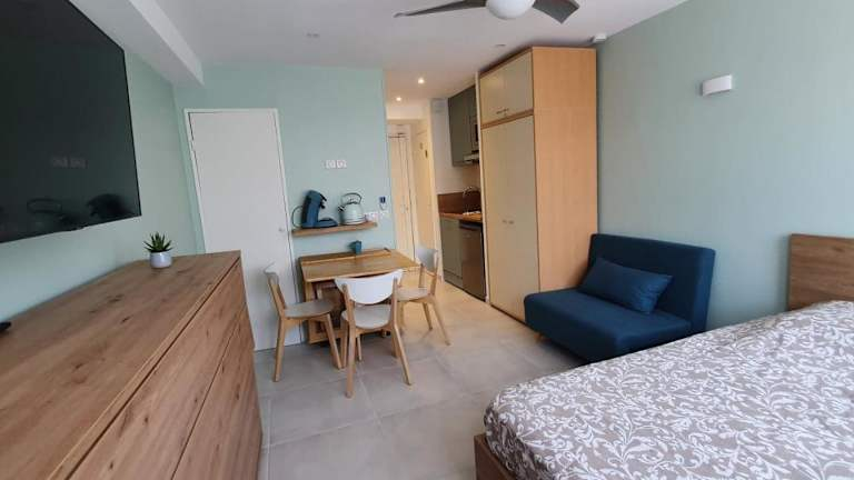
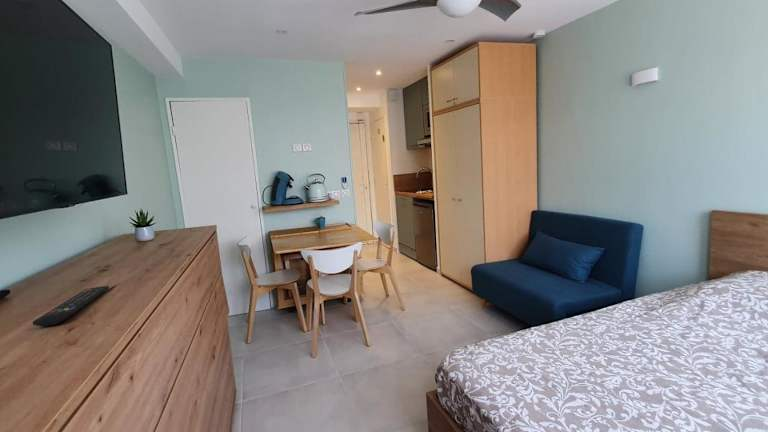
+ remote control [32,285,110,327]
